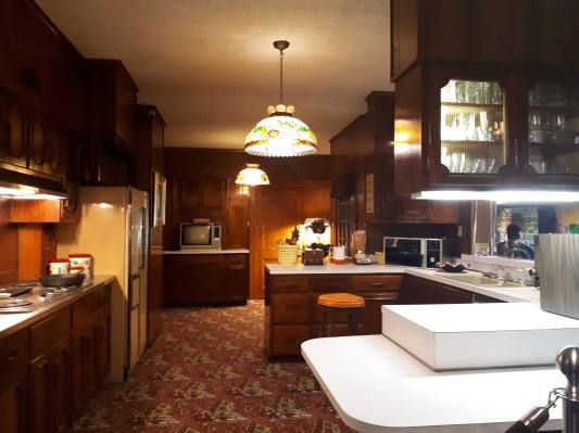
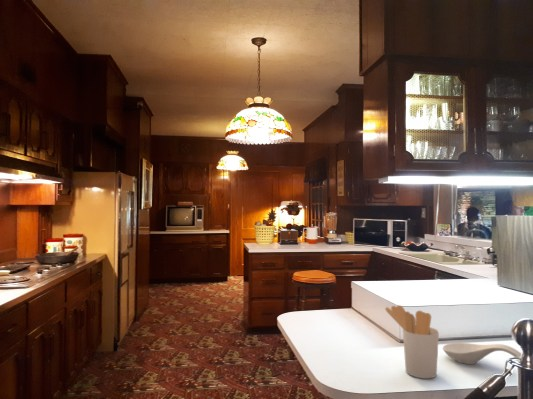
+ utensil holder [384,304,440,379]
+ spoon rest [442,342,523,365]
